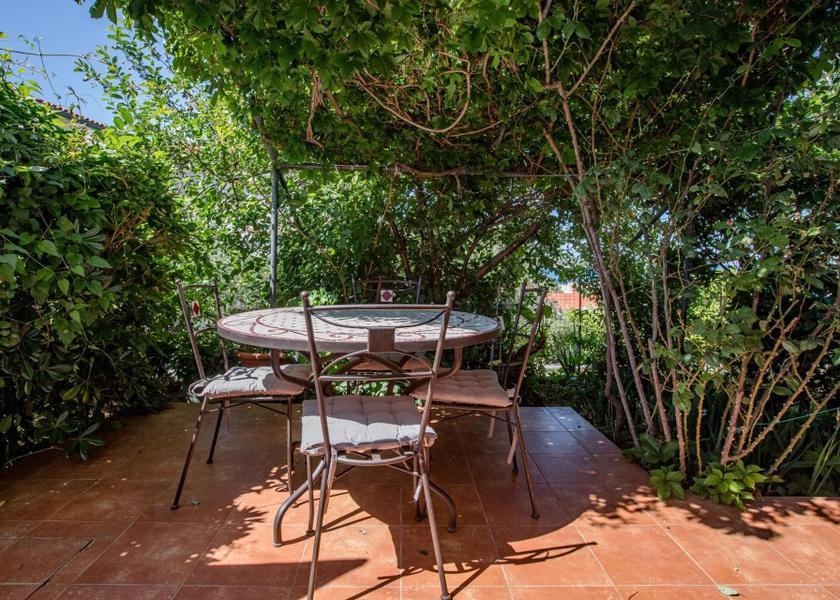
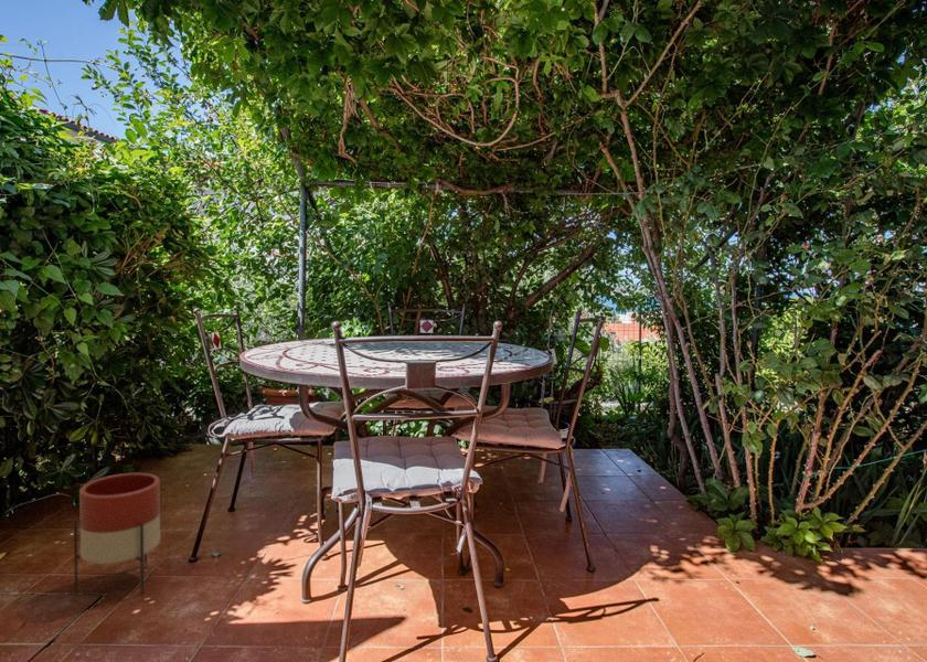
+ planter [73,472,161,597]
